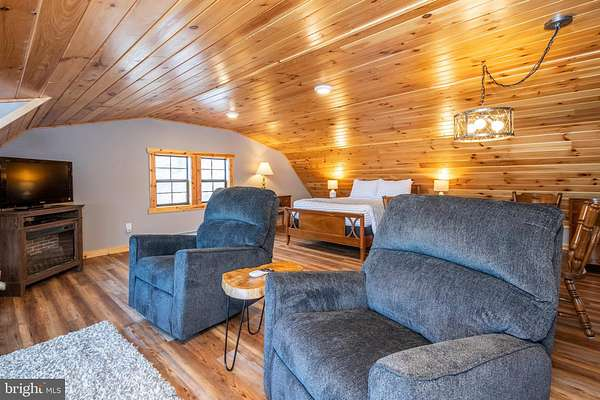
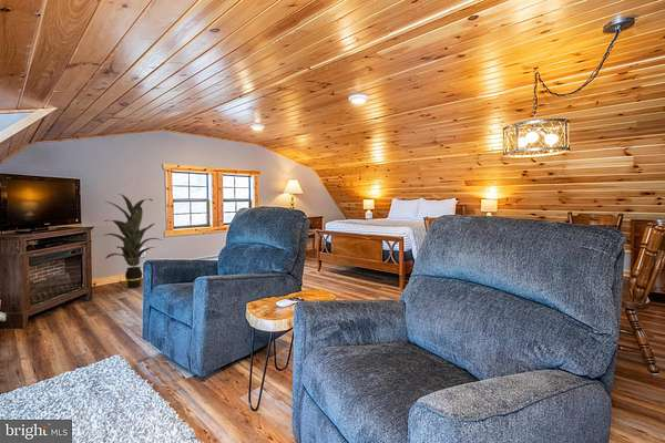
+ indoor plant [103,193,163,289]
